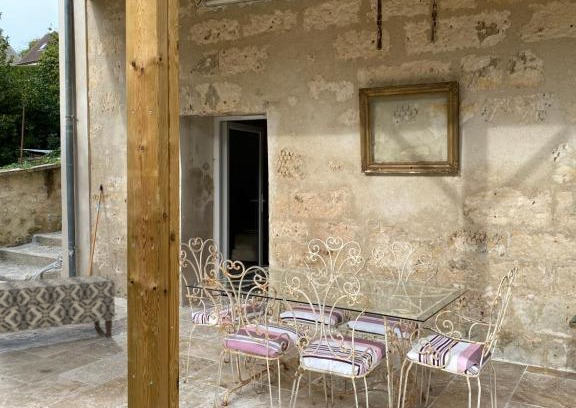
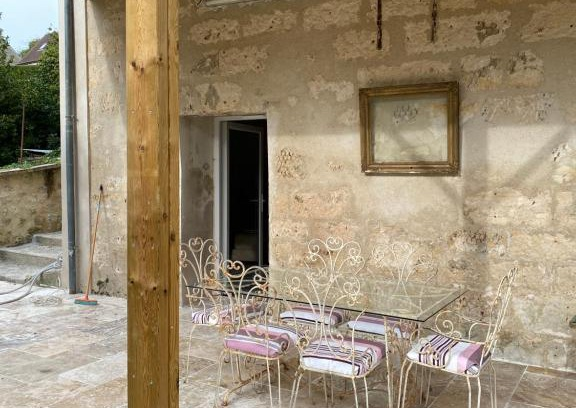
- bench [0,274,116,339]
